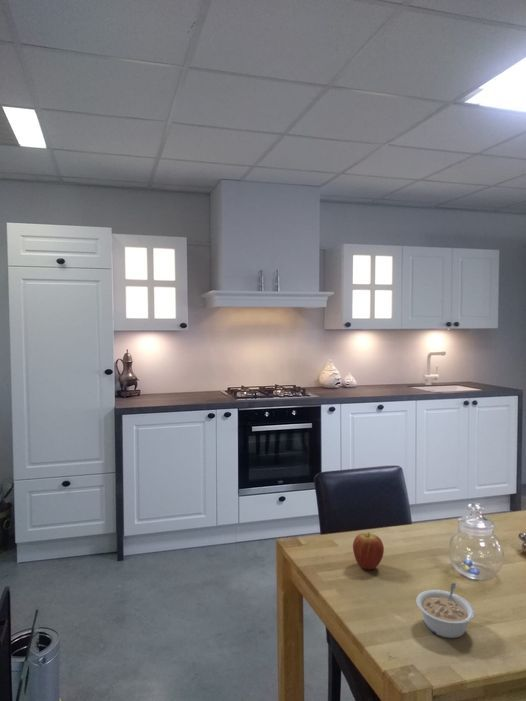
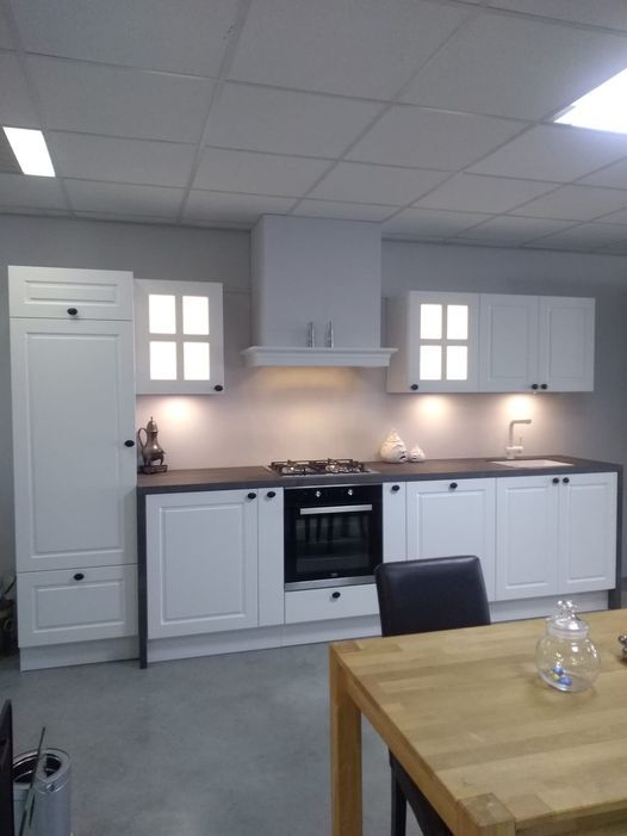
- legume [415,582,476,639]
- fruit [352,532,385,570]
